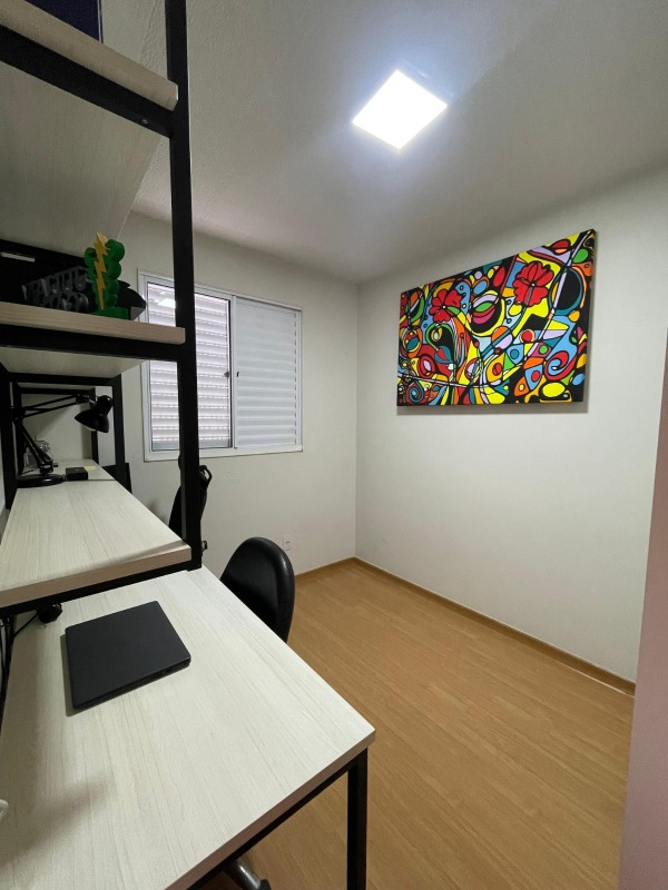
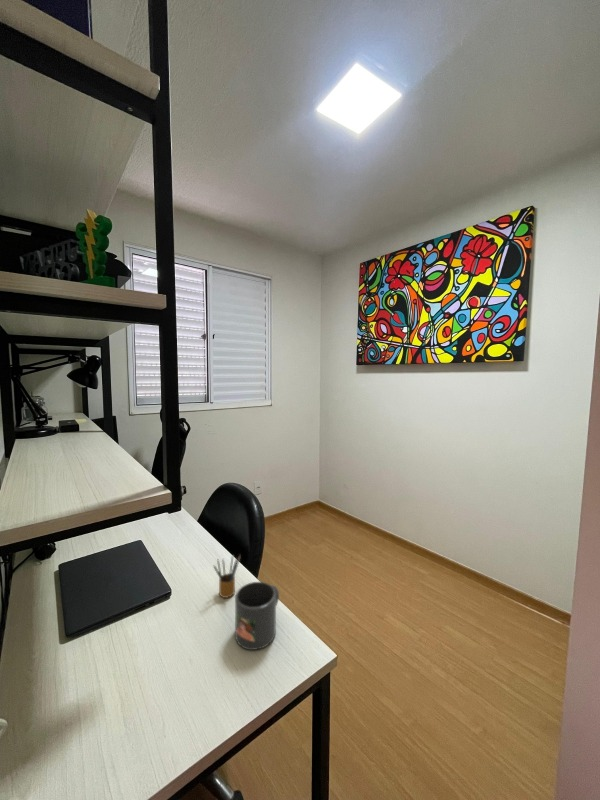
+ pencil box [213,553,242,599]
+ mug [234,581,280,651]
